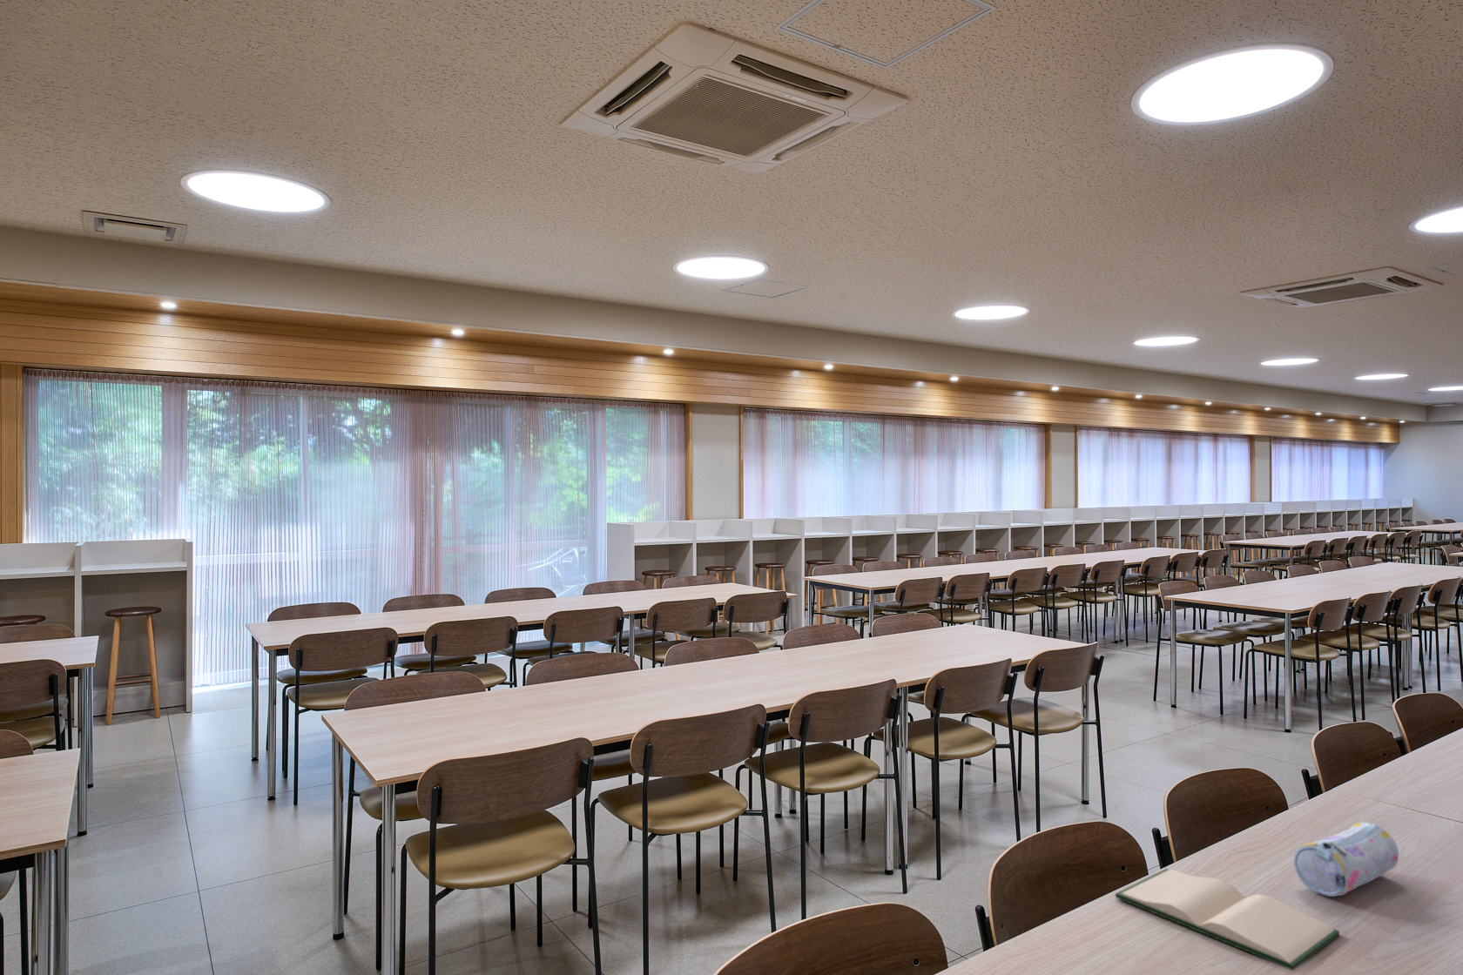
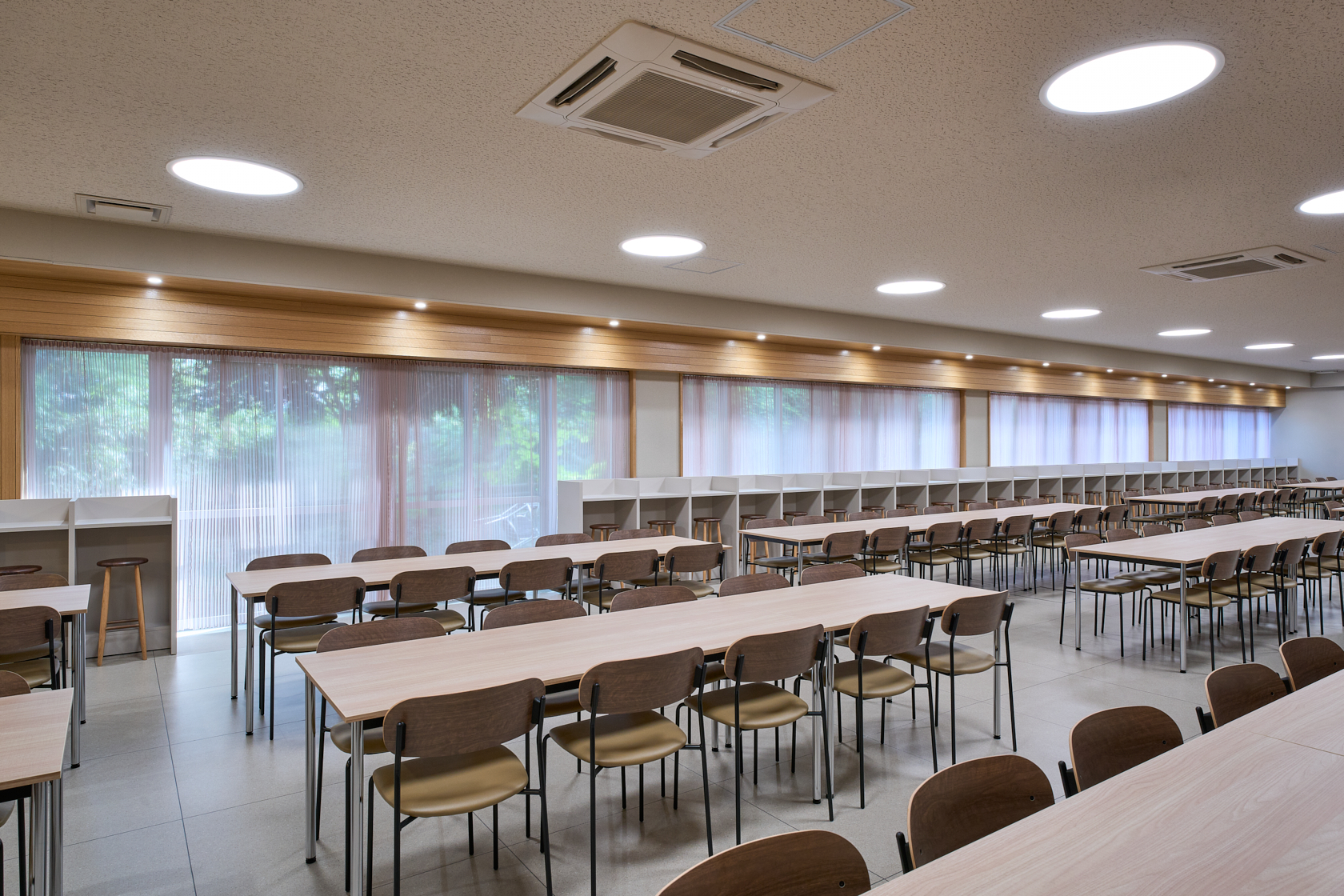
- hardback book [1115,868,1340,972]
- pencil case [1292,822,1400,898]
